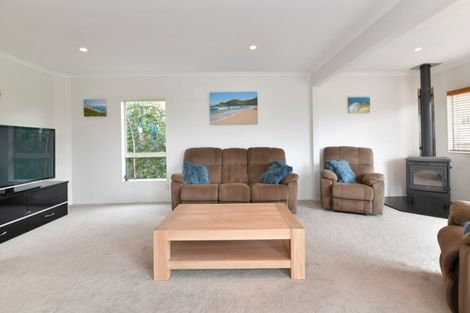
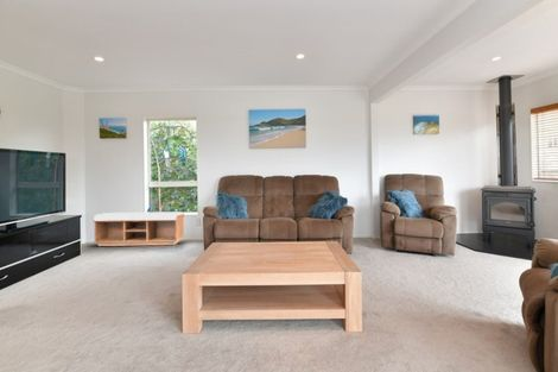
+ bench [93,210,185,247]
